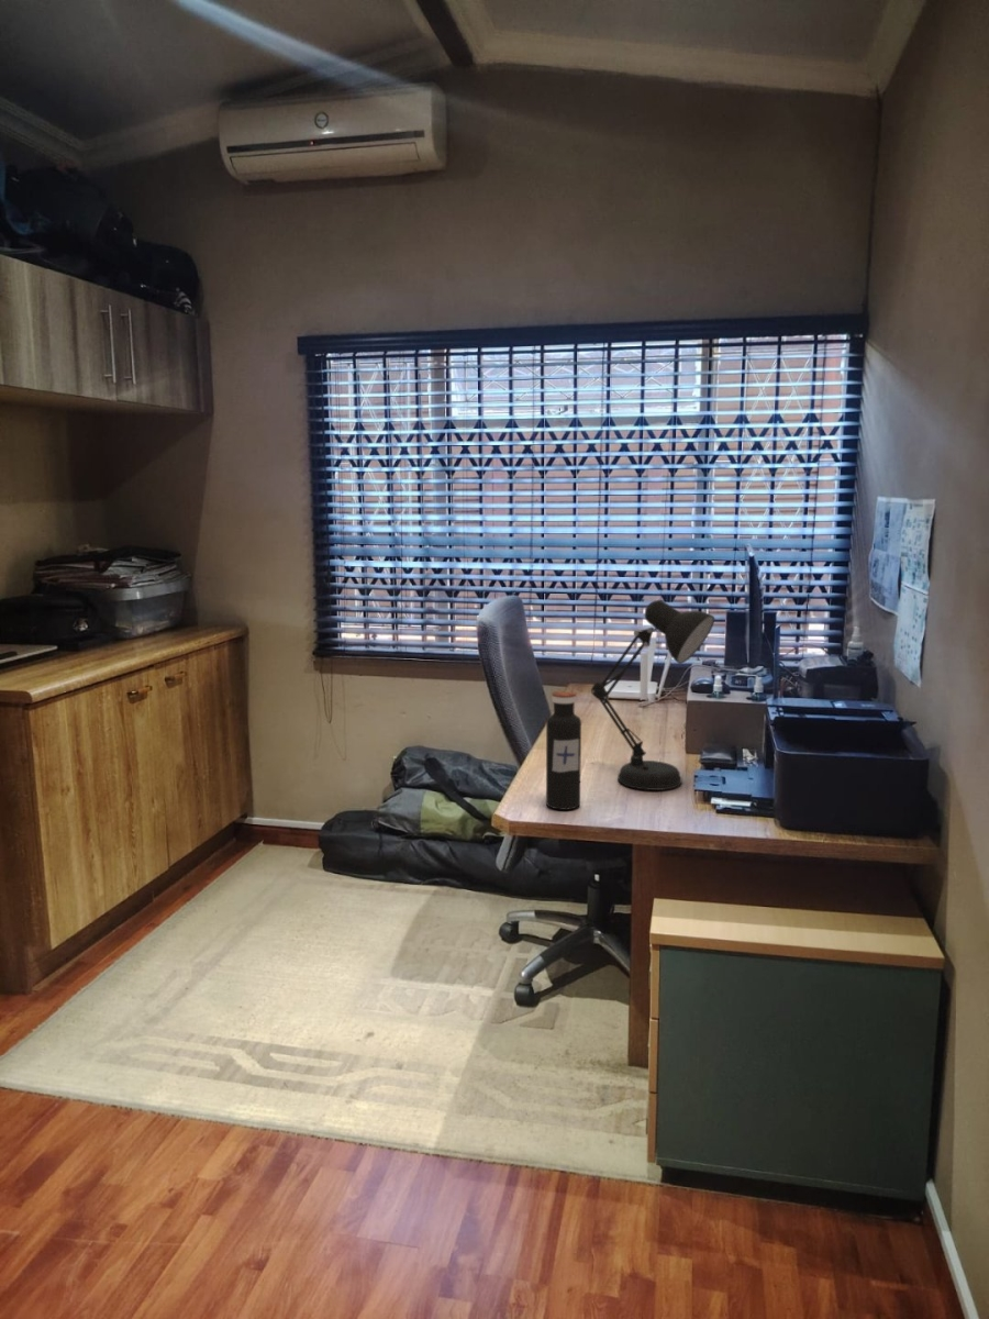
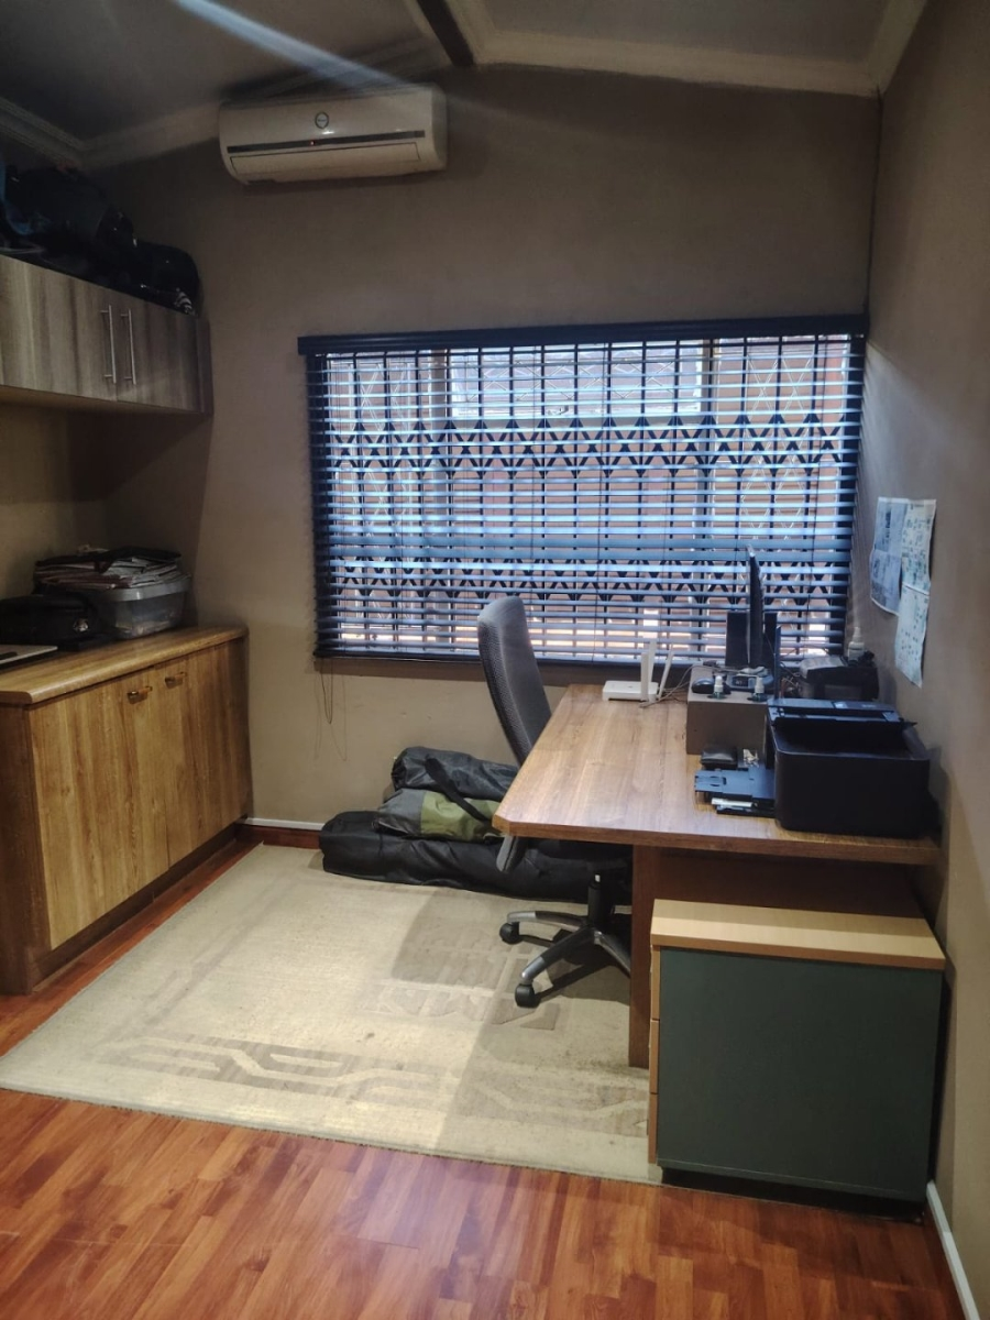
- desk lamp [590,599,715,791]
- water bottle [545,690,582,811]
